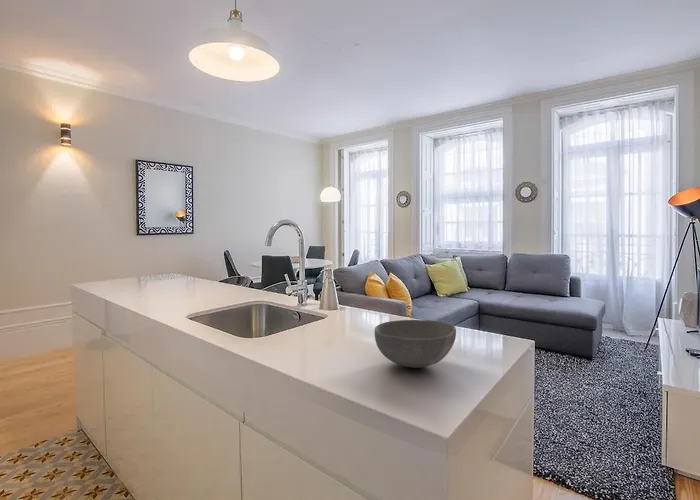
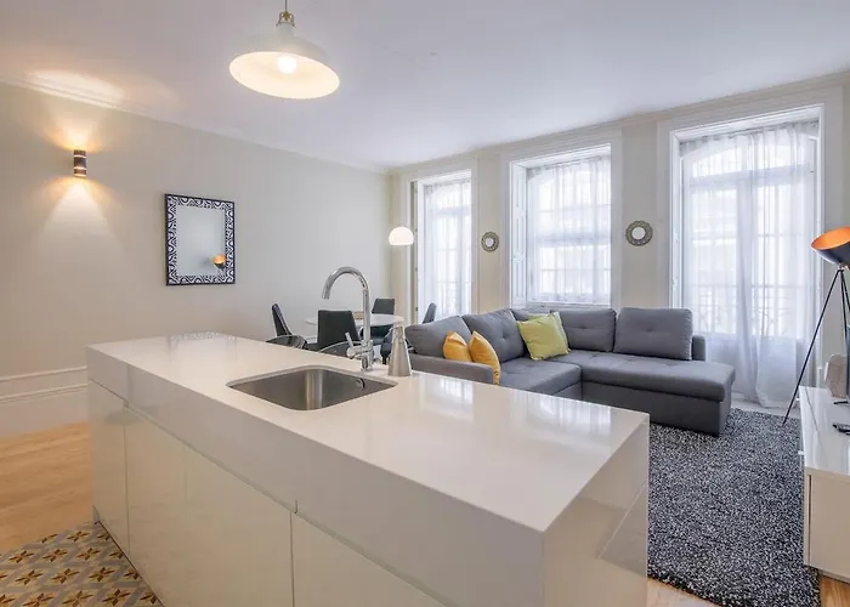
- bowl [374,319,457,369]
